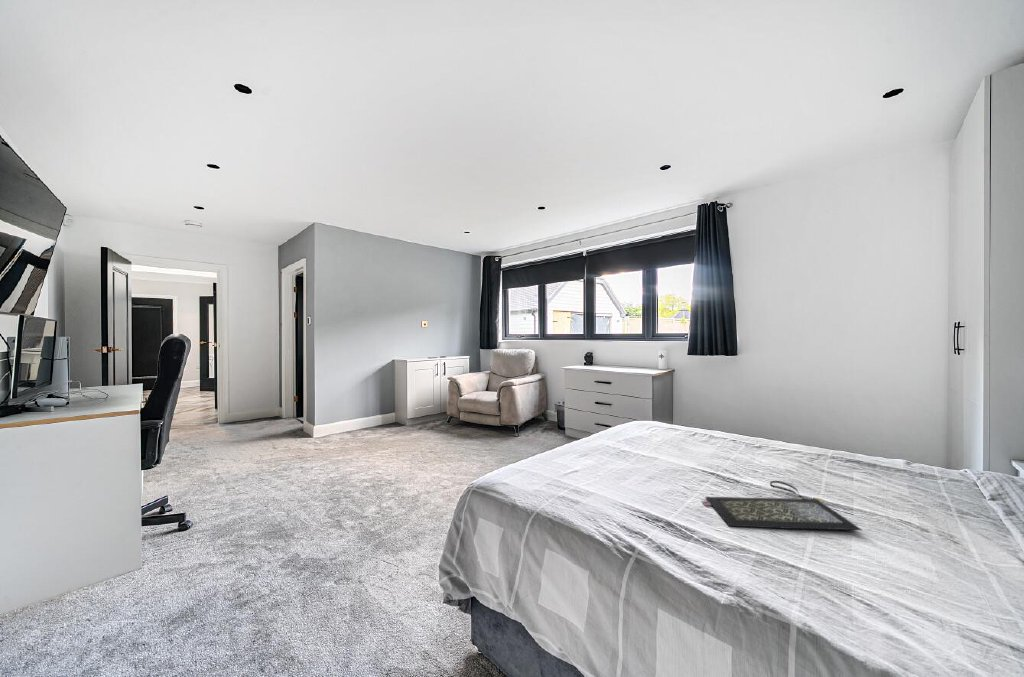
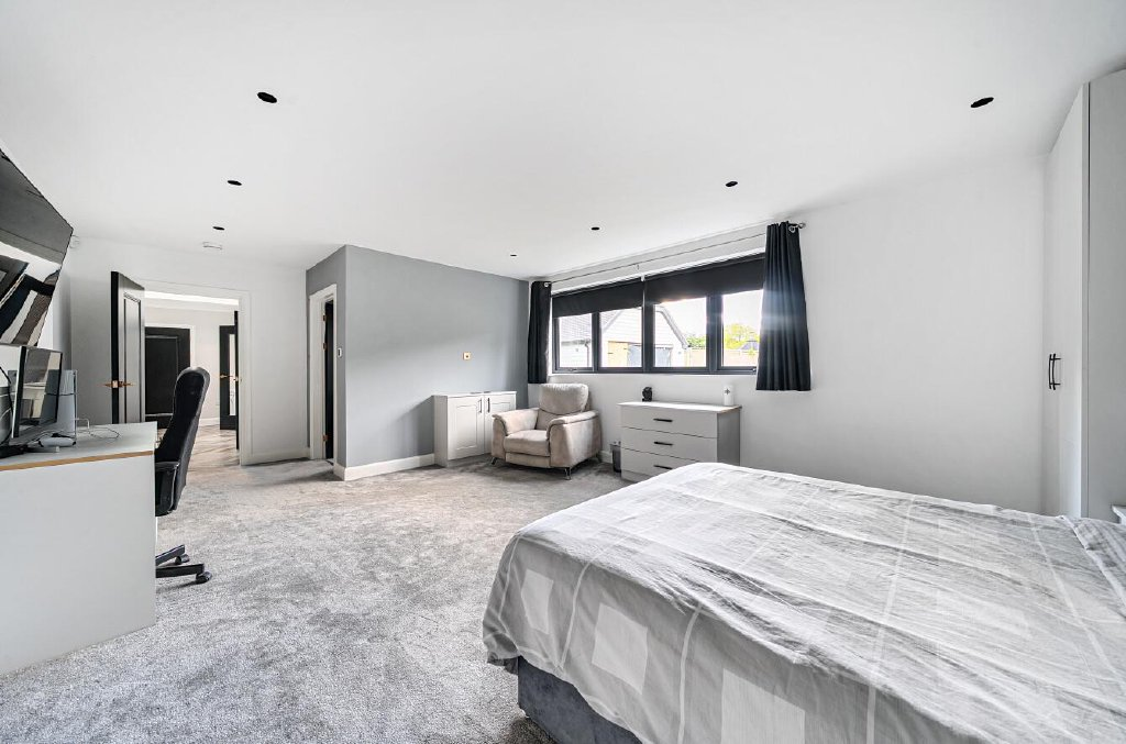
- clutch bag [701,480,863,531]
